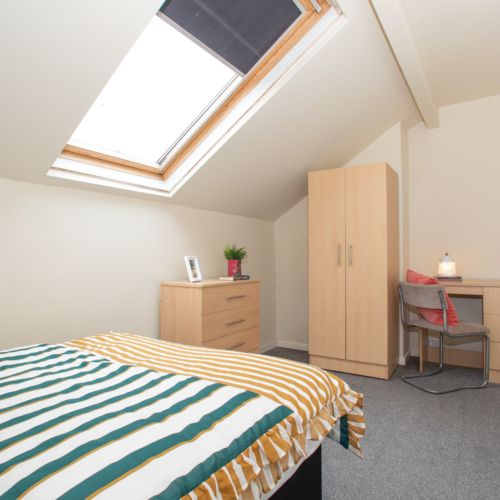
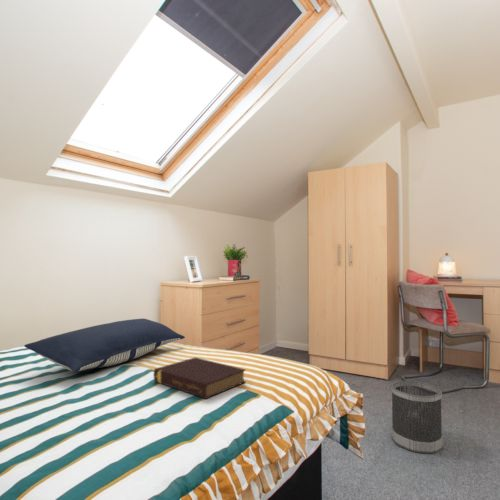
+ wastebasket [390,380,444,454]
+ book [153,356,247,400]
+ pillow [23,318,186,373]
